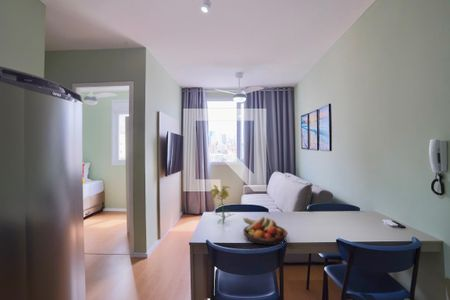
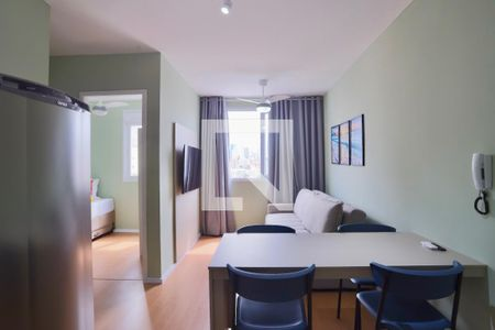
- flower [208,184,235,224]
- fruit bowl [242,216,289,246]
